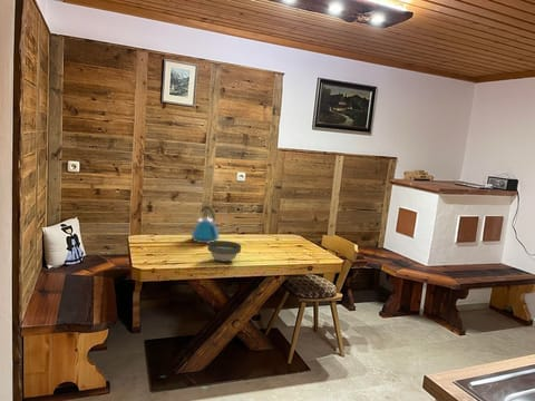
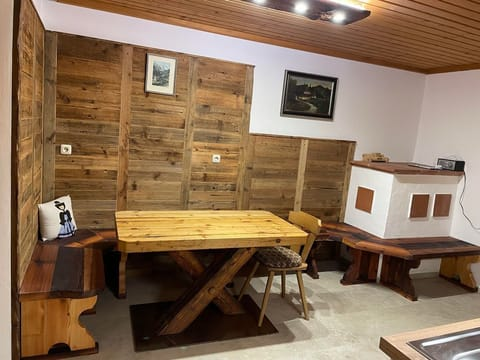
- bowl [207,239,242,263]
- kettle [191,205,221,244]
